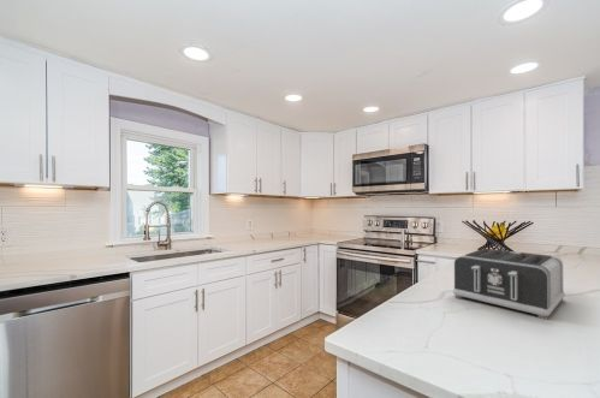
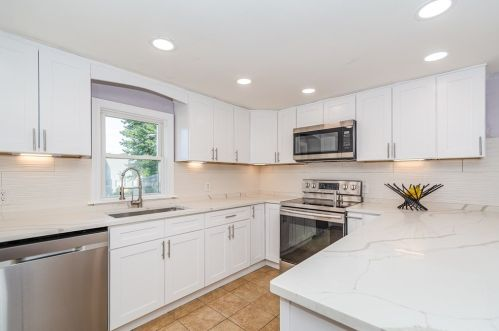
- toaster [452,248,566,320]
